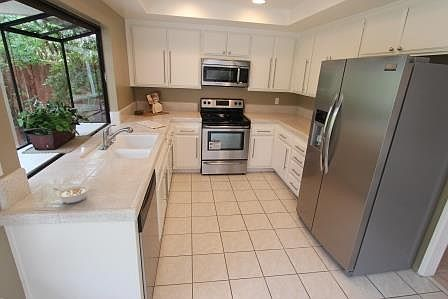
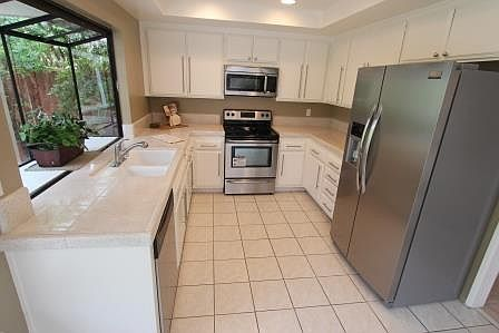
- legume [52,184,90,205]
